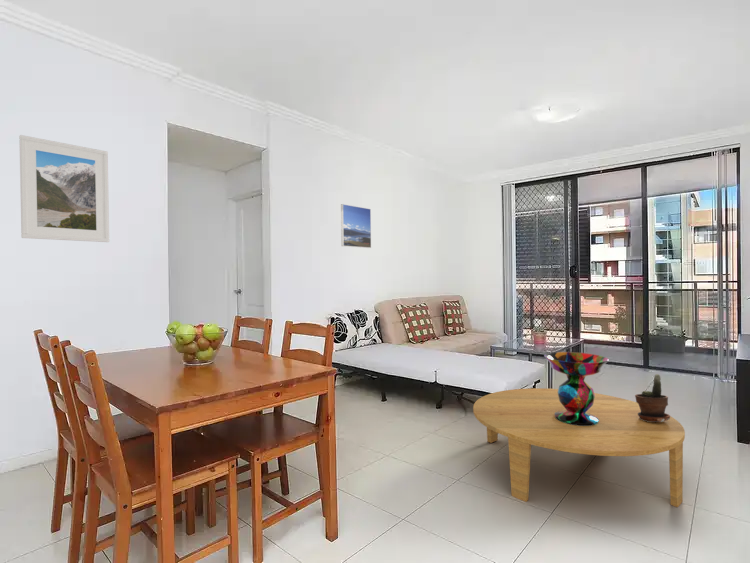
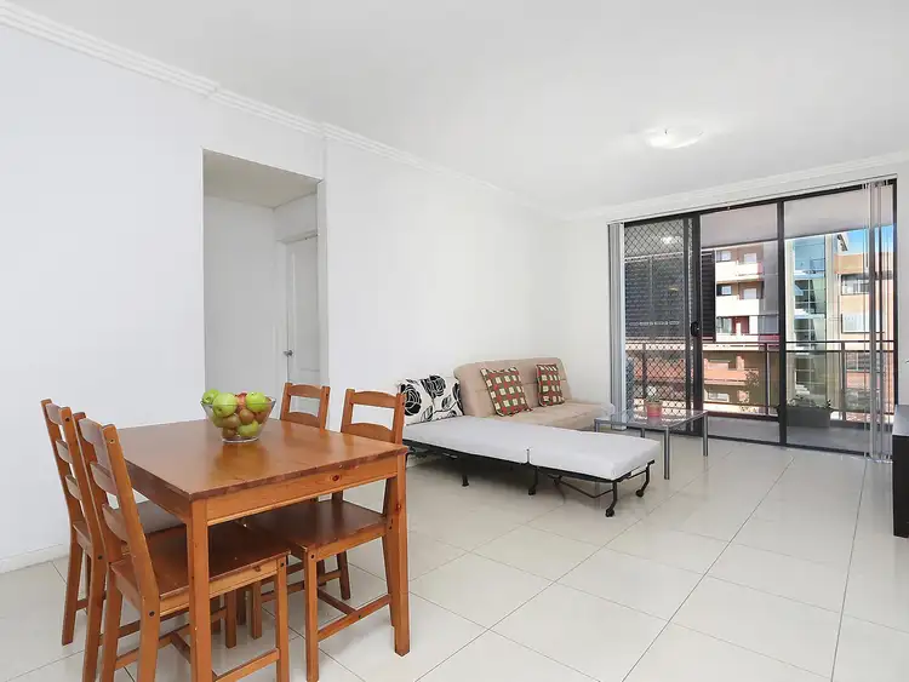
- coffee table [472,387,686,508]
- potted plant [634,373,671,422]
- decorative bowl [543,351,610,426]
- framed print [18,134,110,243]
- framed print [340,203,372,249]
